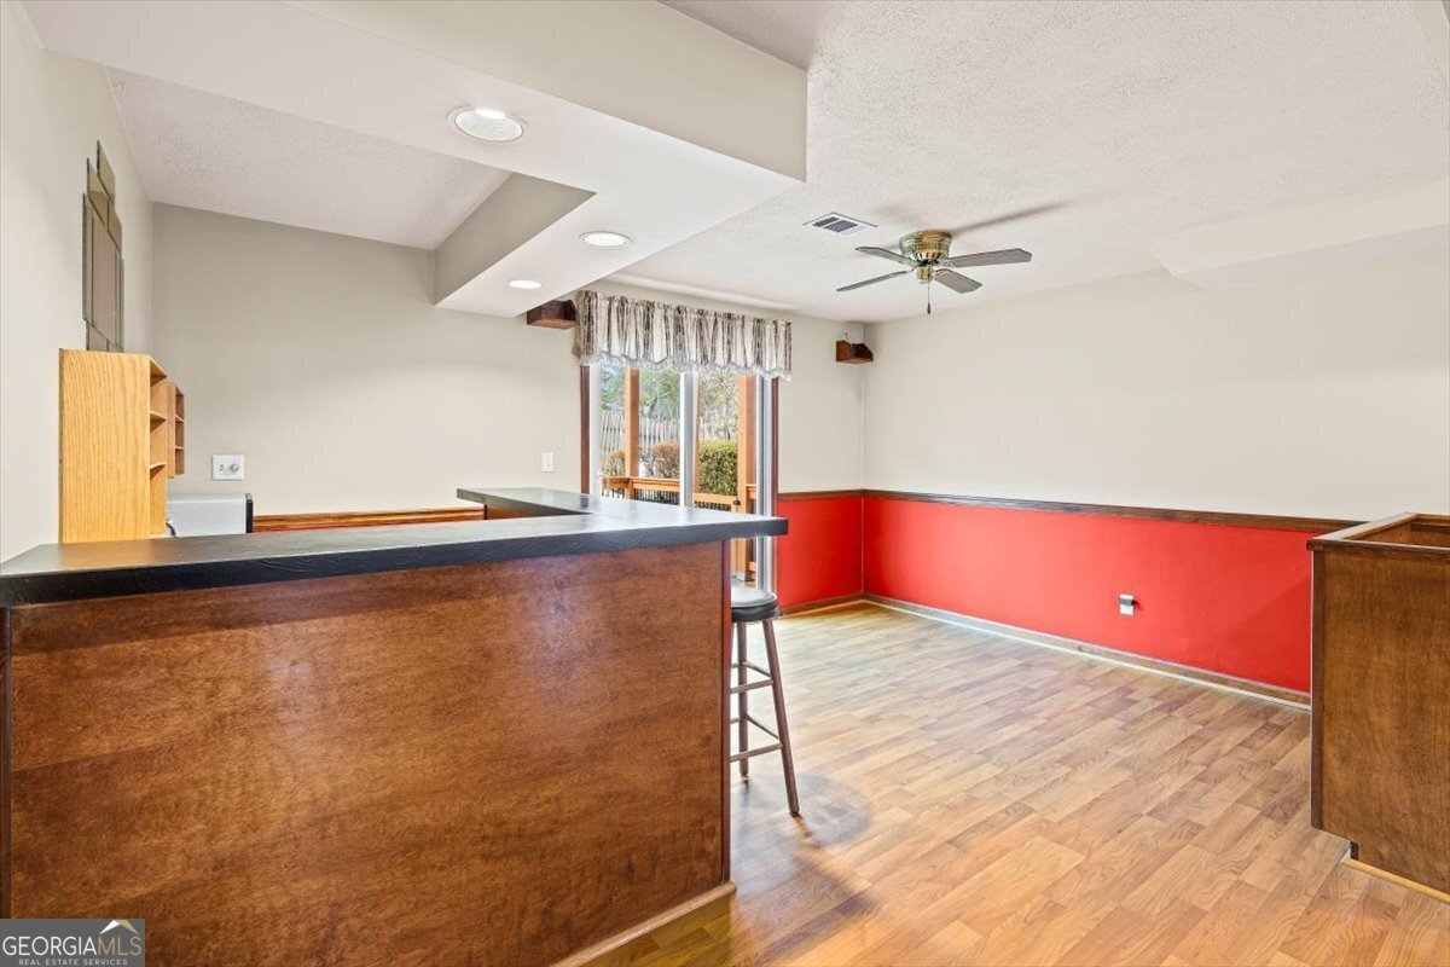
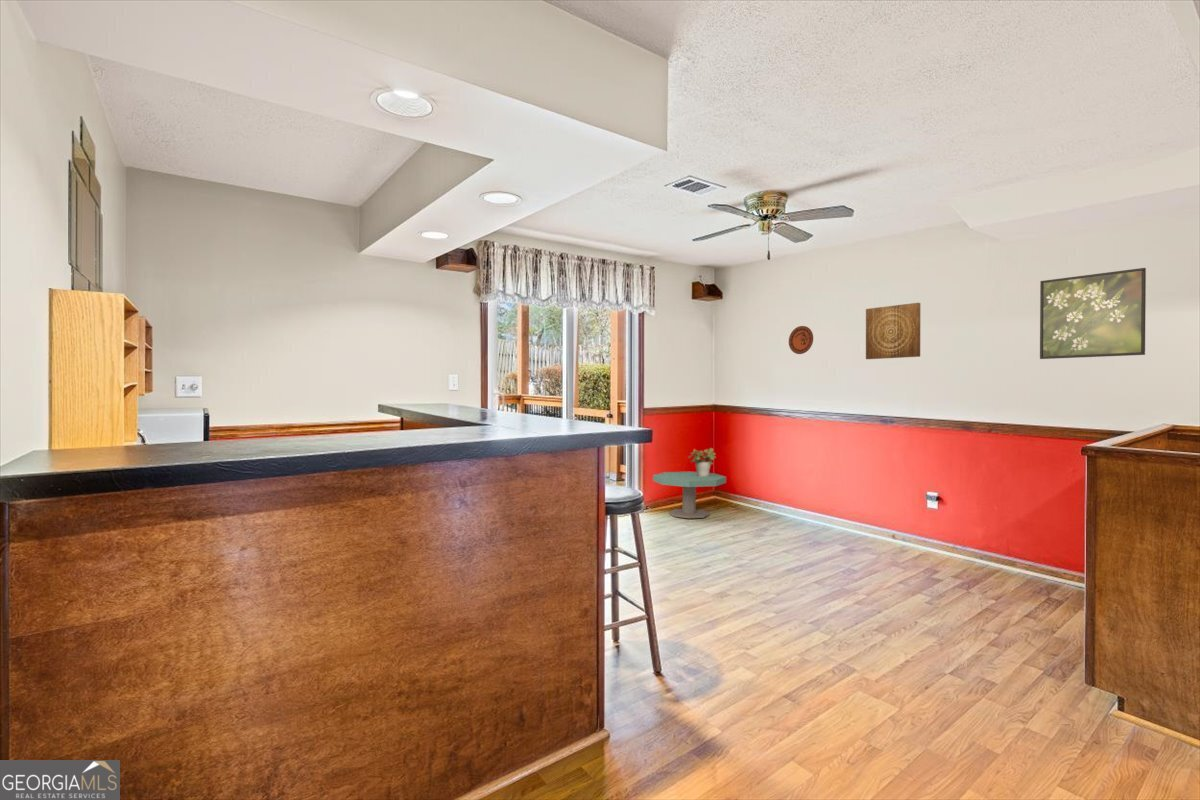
+ decorative plate [788,325,814,355]
+ side table [652,471,727,519]
+ potted plant [687,447,717,476]
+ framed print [1039,267,1147,360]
+ wall art [865,302,921,360]
